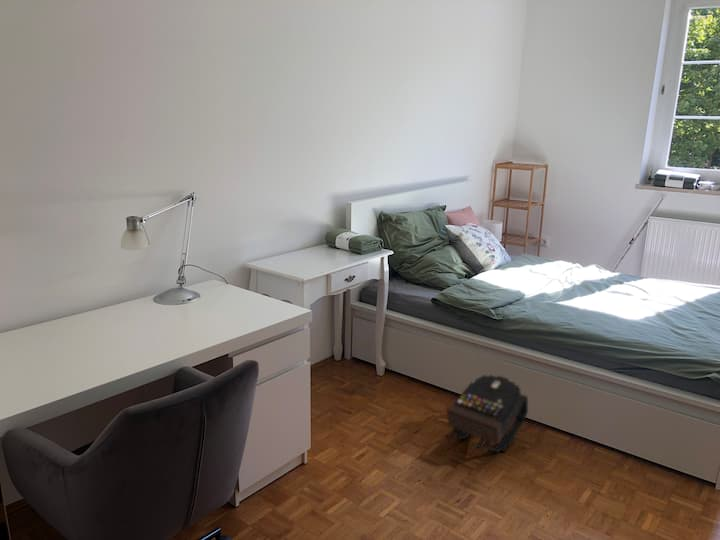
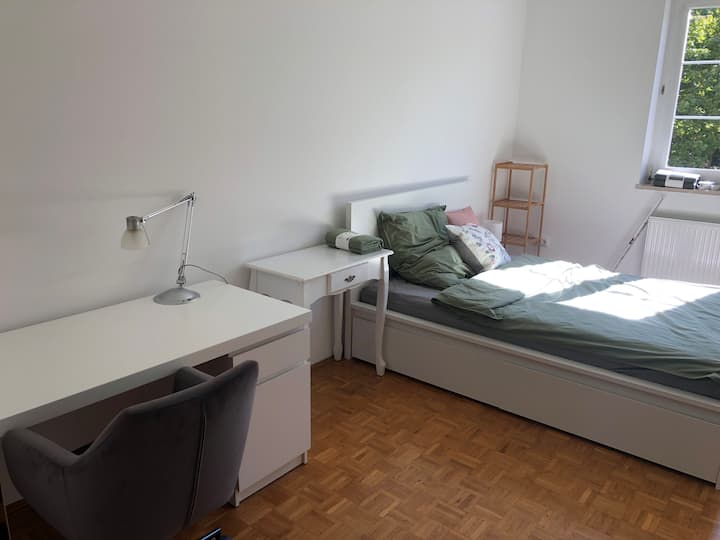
- backpack [444,374,529,454]
